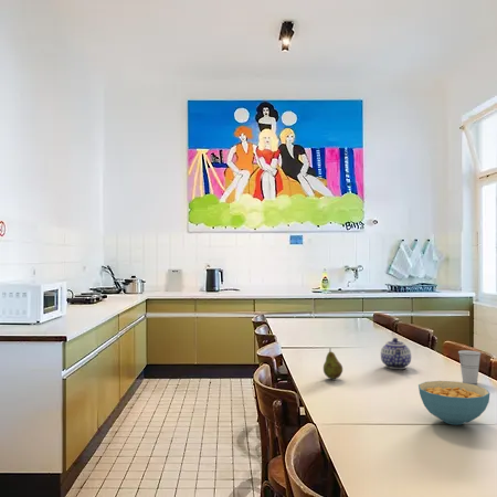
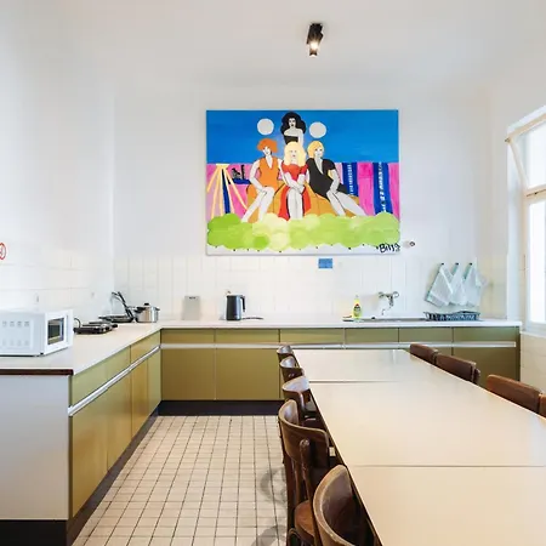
- cereal bowl [417,380,491,426]
- cup [457,349,483,384]
- fruit [322,348,343,380]
- teapot [380,337,412,370]
